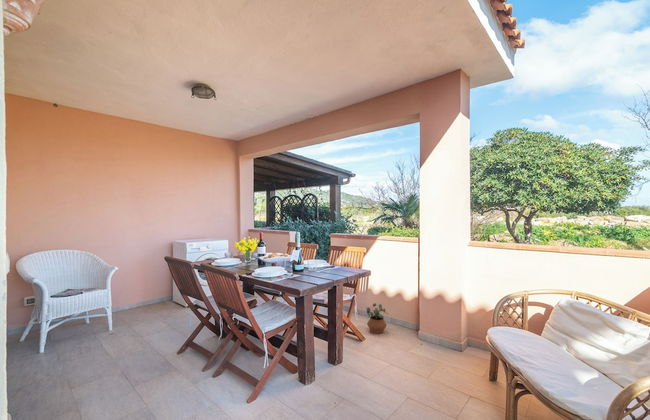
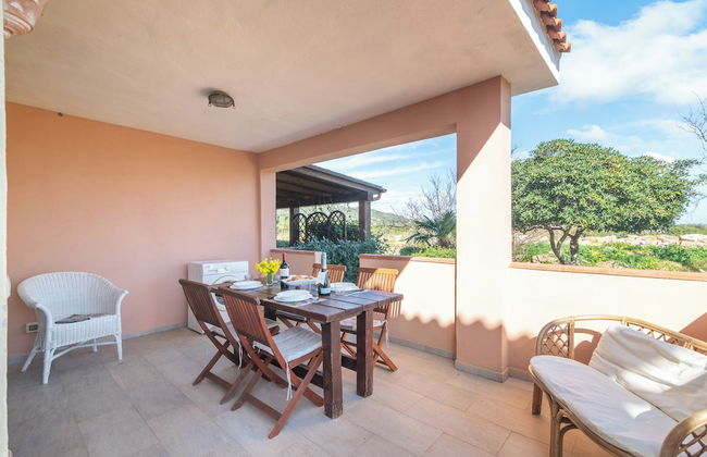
- potted plant [366,302,390,335]
